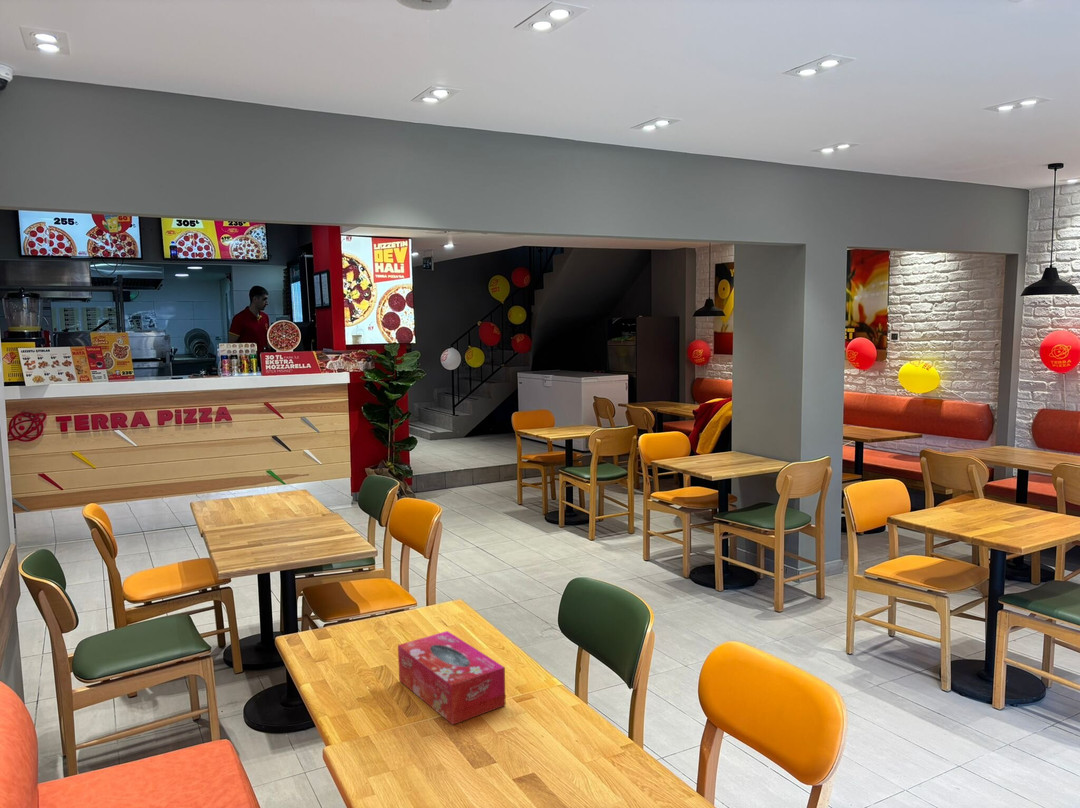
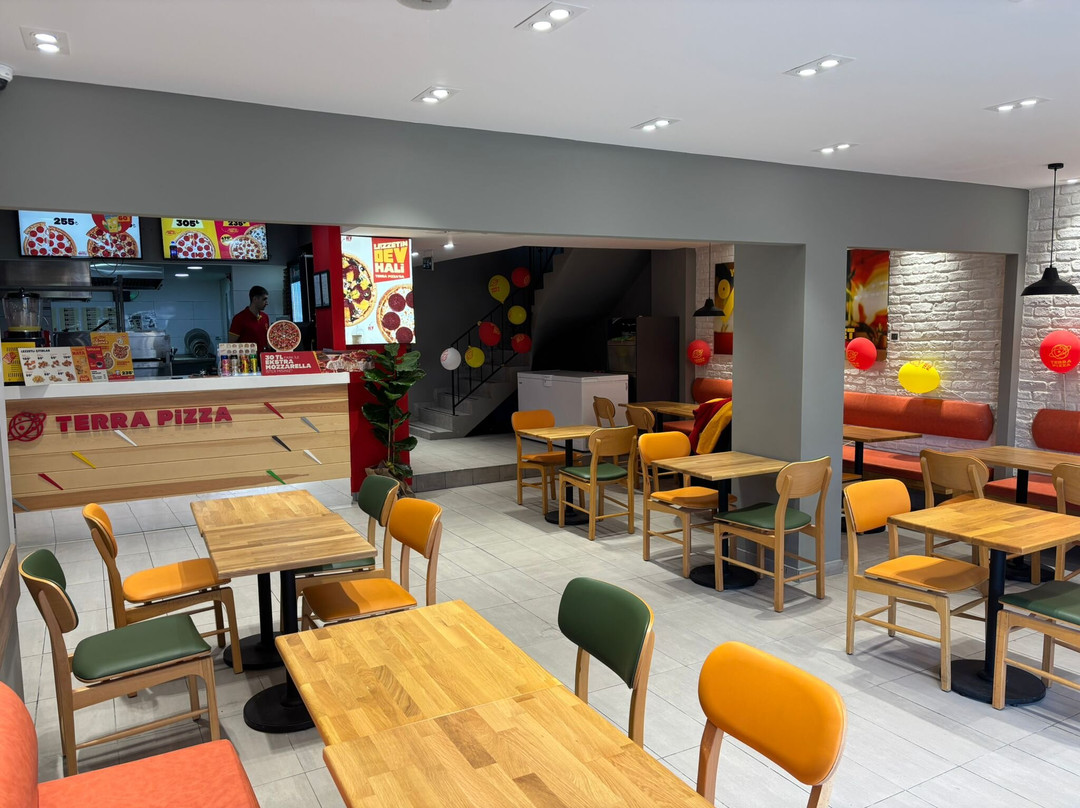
- tissue box [397,630,507,726]
